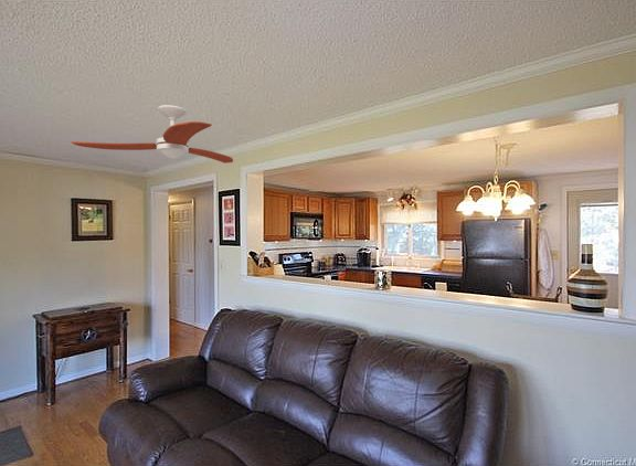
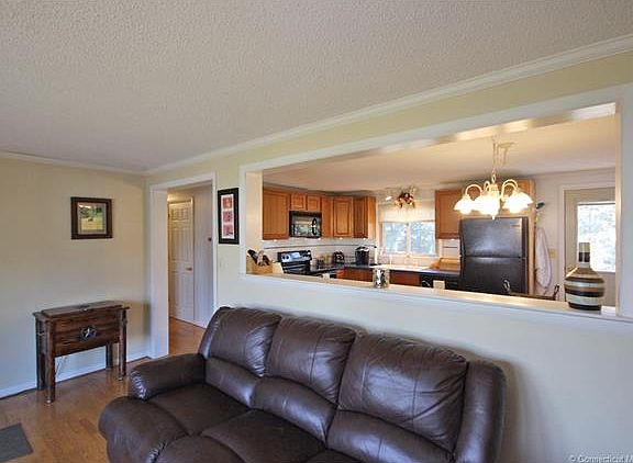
- ceiling fan [71,104,234,165]
